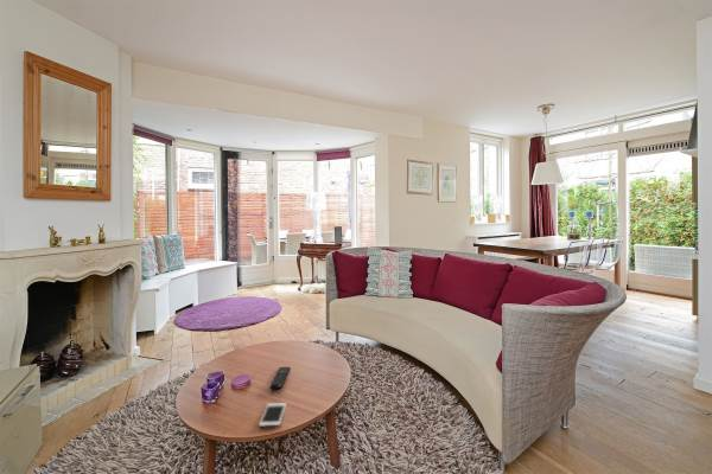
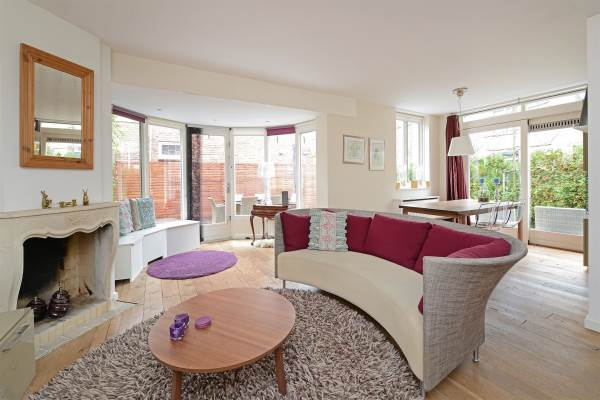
- cell phone [258,402,287,428]
- remote control [268,366,291,392]
